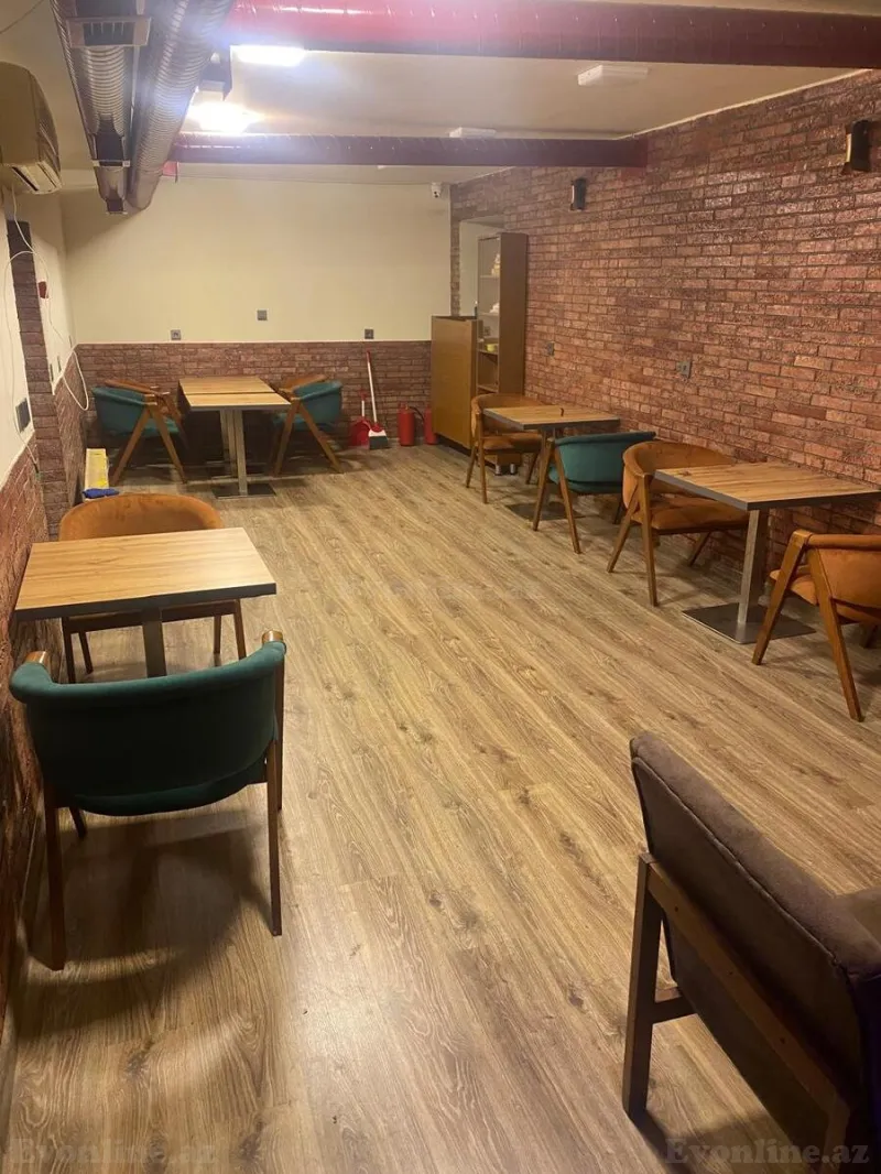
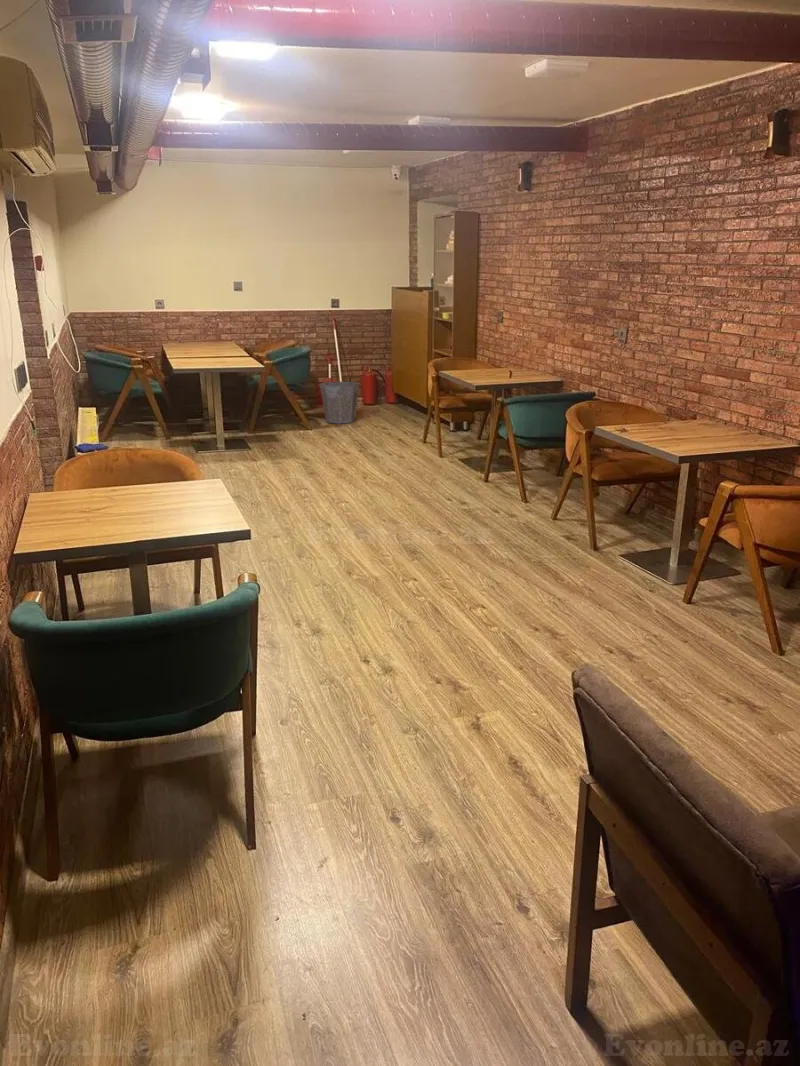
+ waste bin [319,381,360,425]
